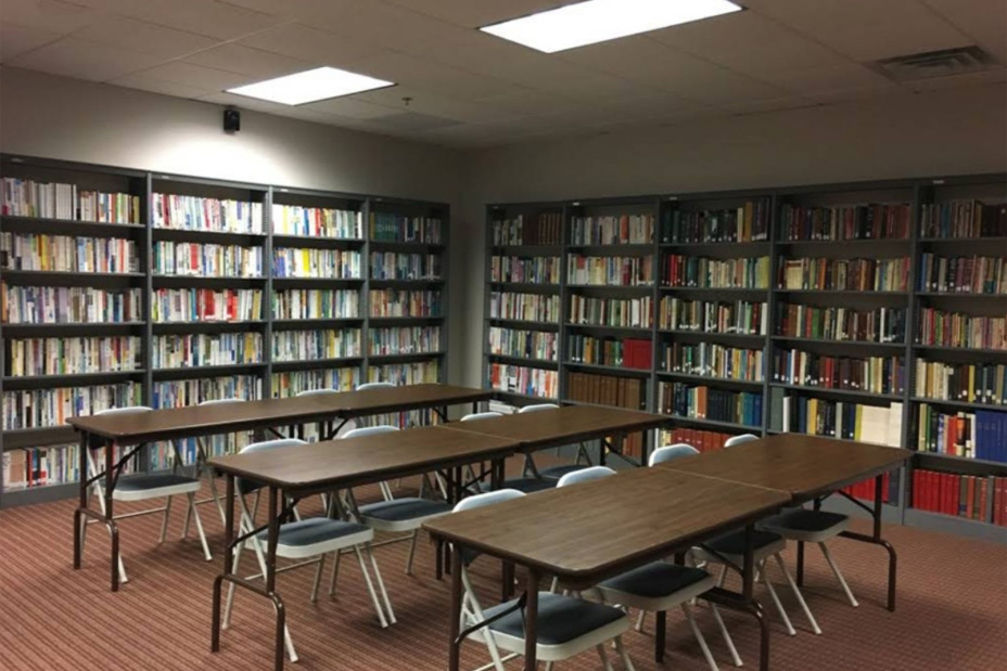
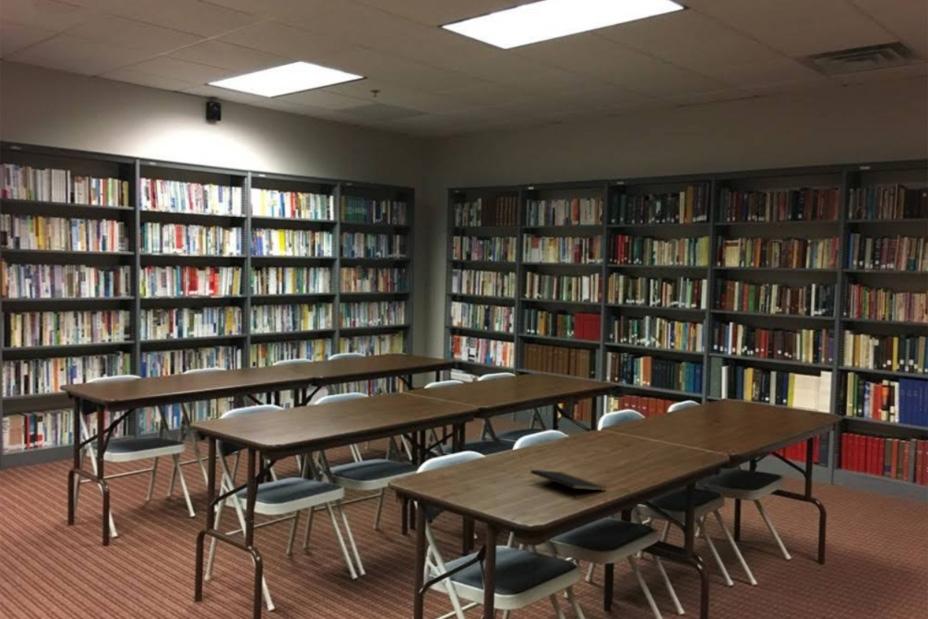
+ notepad [530,469,607,499]
